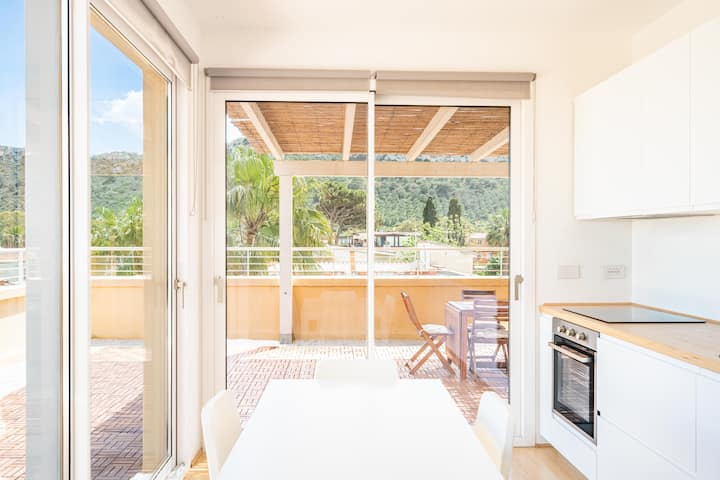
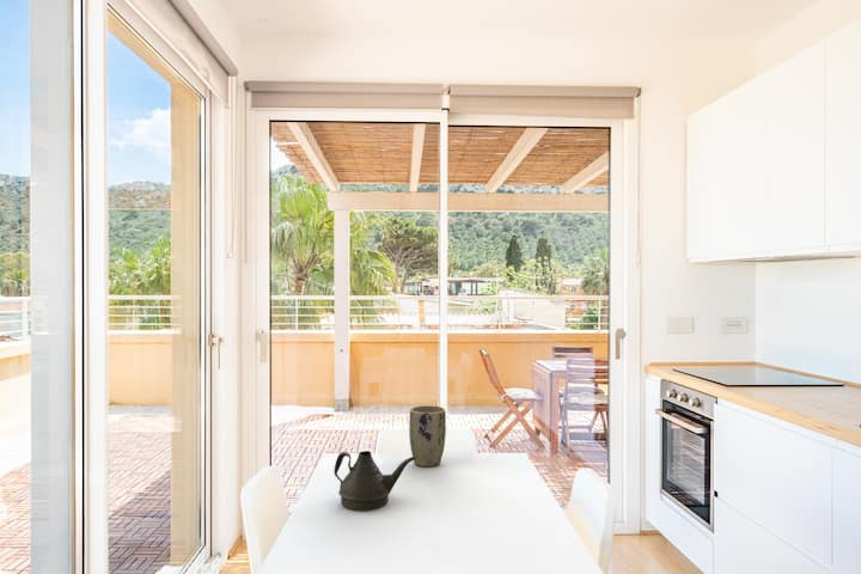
+ plant pot [408,404,447,468]
+ teapot [334,450,416,512]
